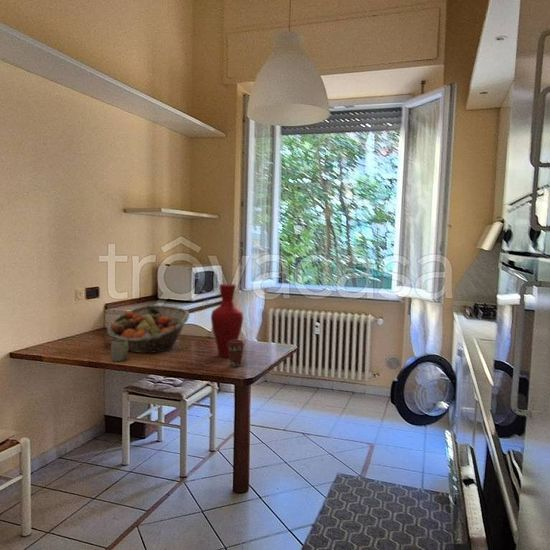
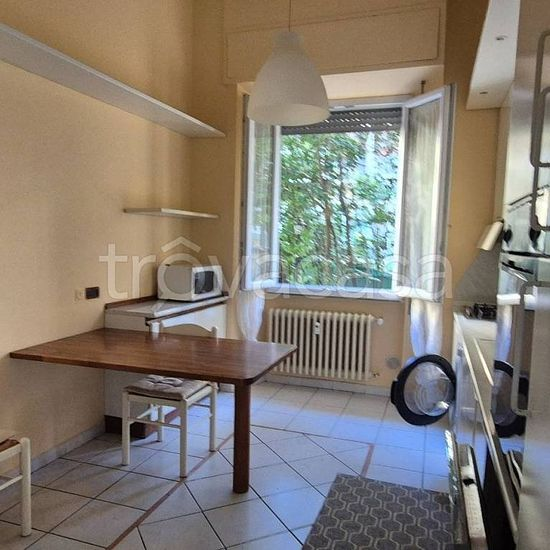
- coffee cup [227,339,245,368]
- cup [110,339,129,363]
- fruit basket [106,304,190,354]
- vase [210,283,244,358]
